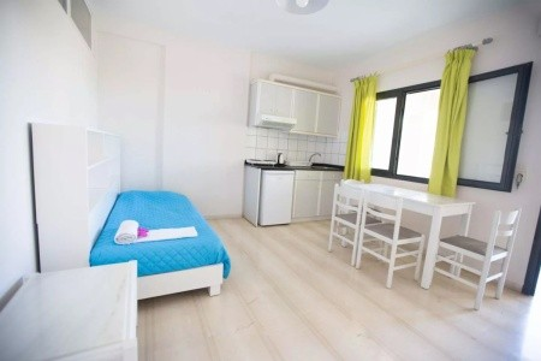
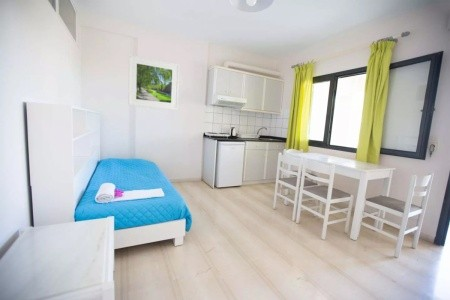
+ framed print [127,54,180,111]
